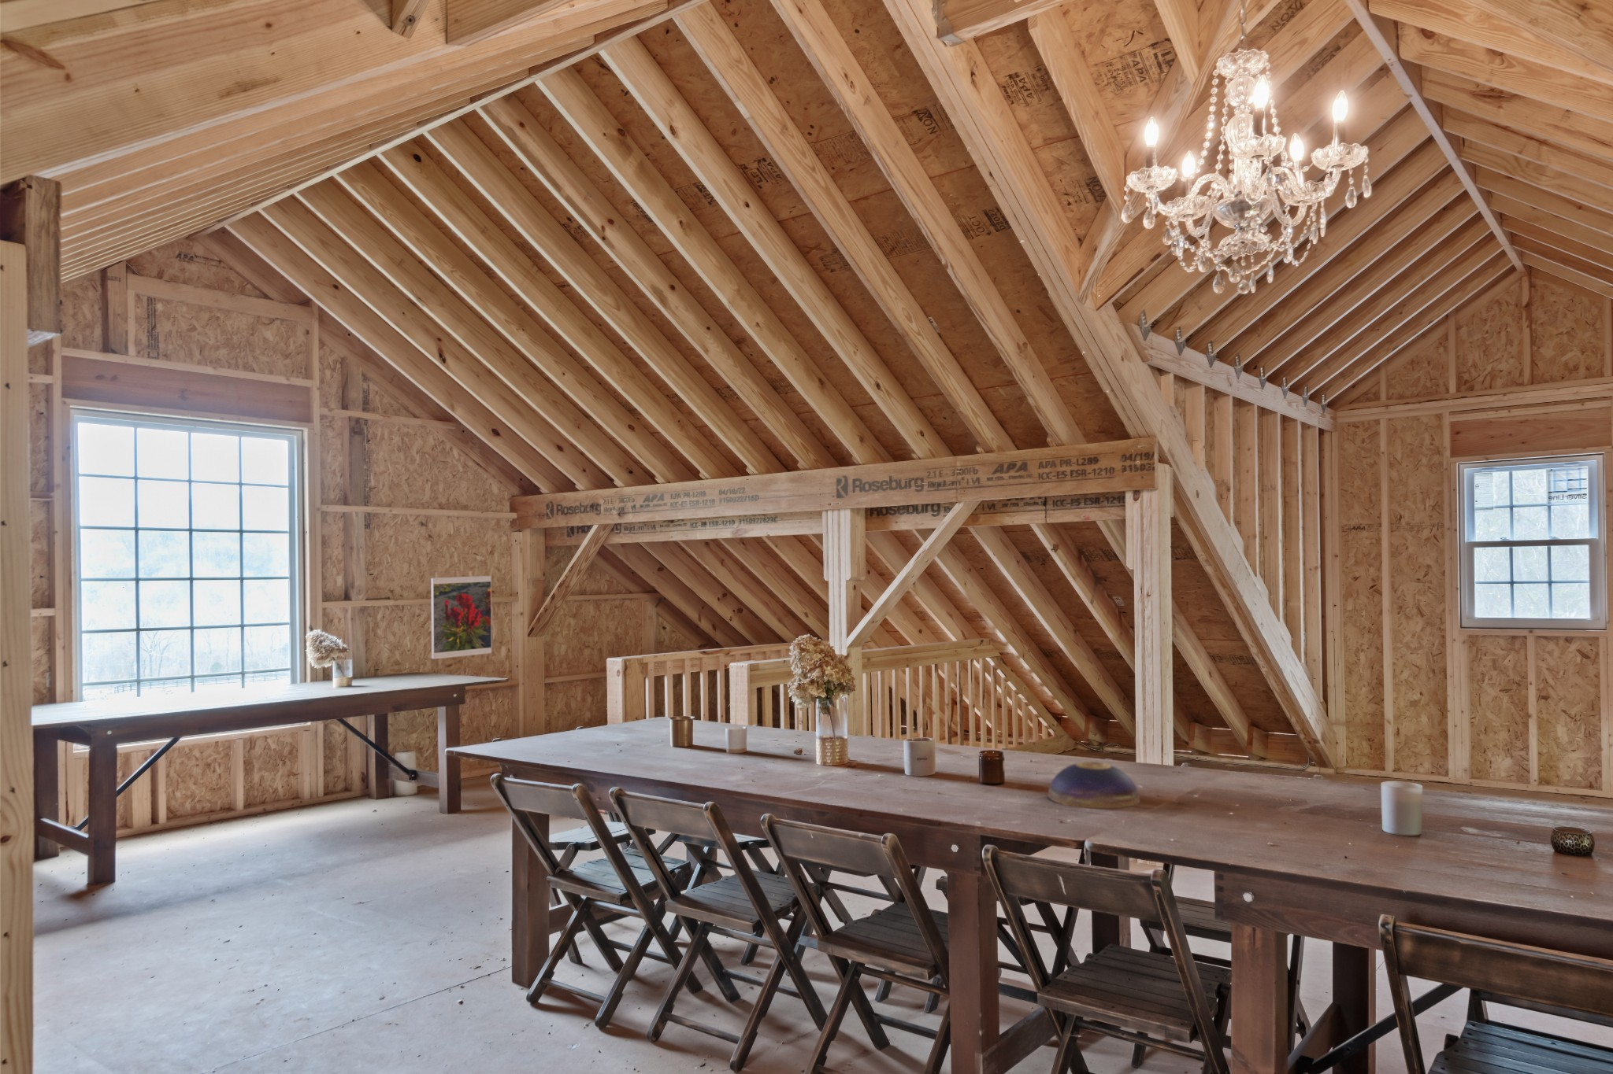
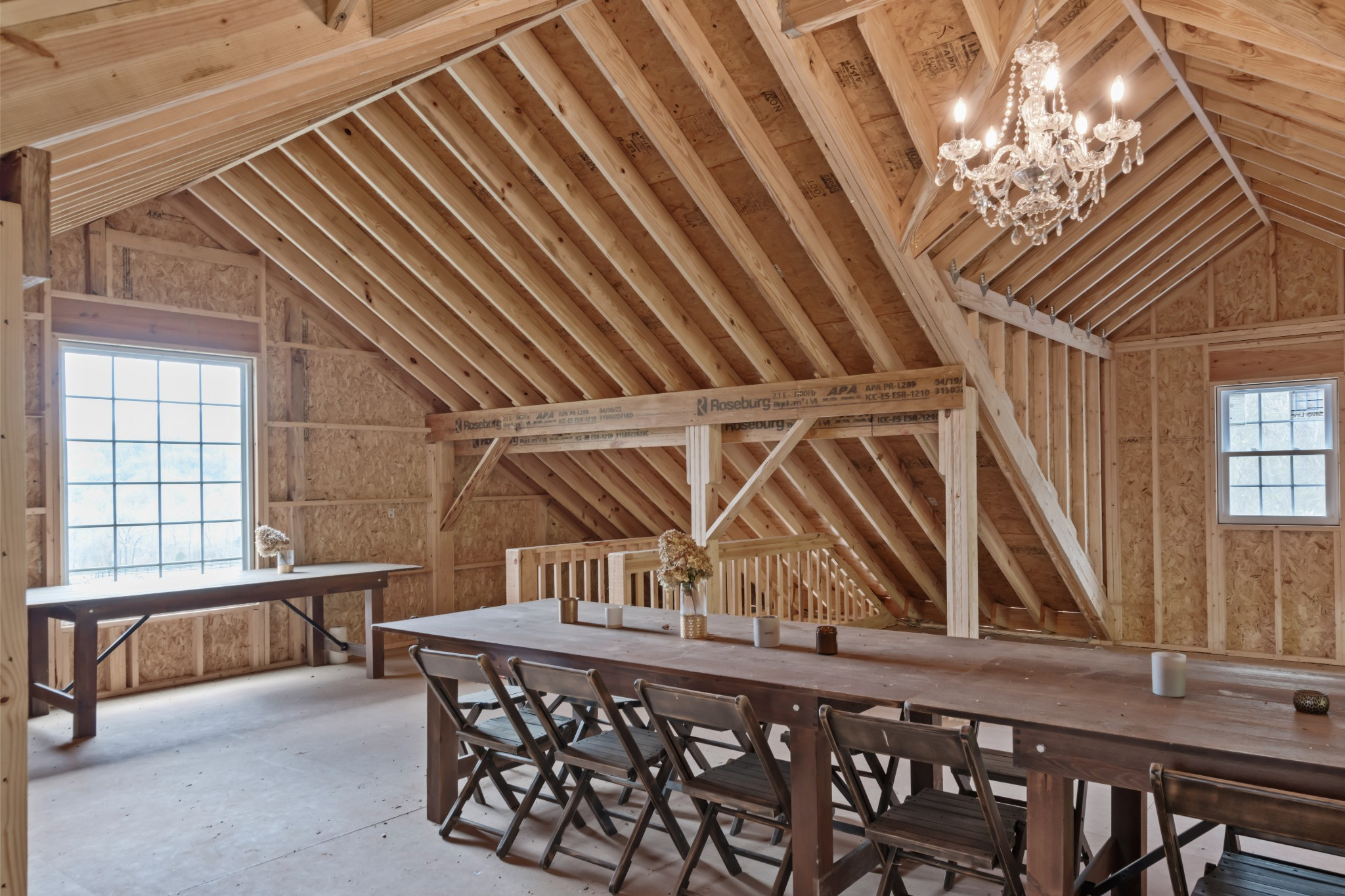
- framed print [431,575,492,660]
- decorative bowl [1047,761,1142,809]
